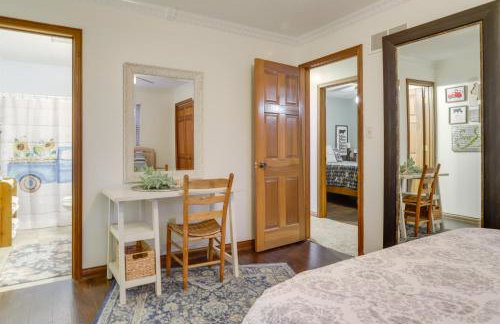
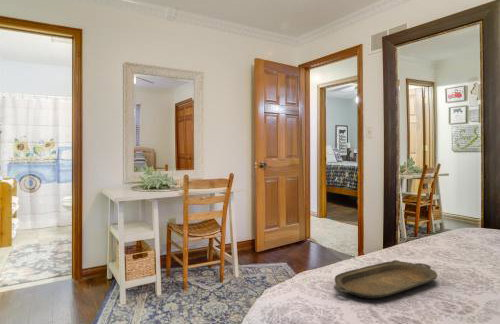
+ serving tray [333,259,438,300]
